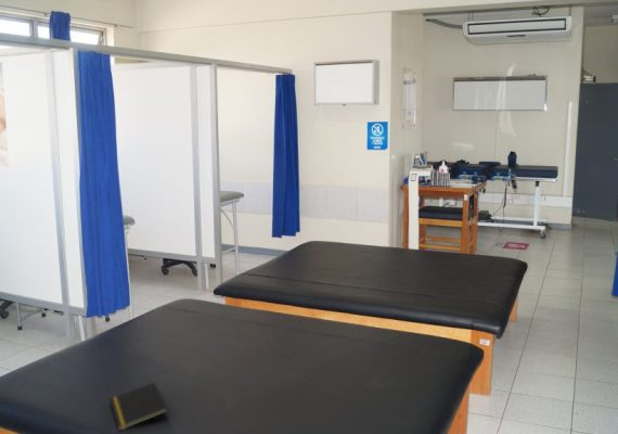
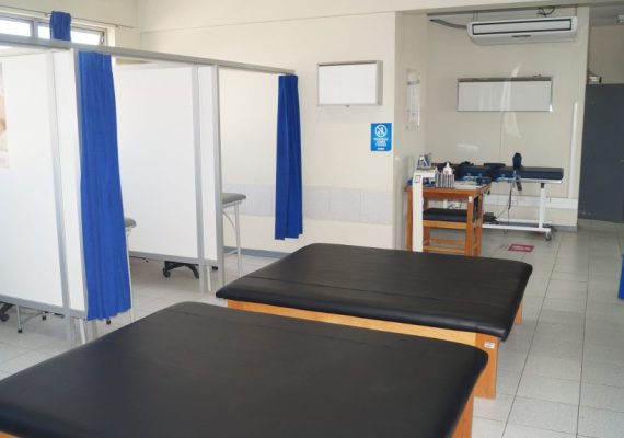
- notepad [108,381,169,432]
